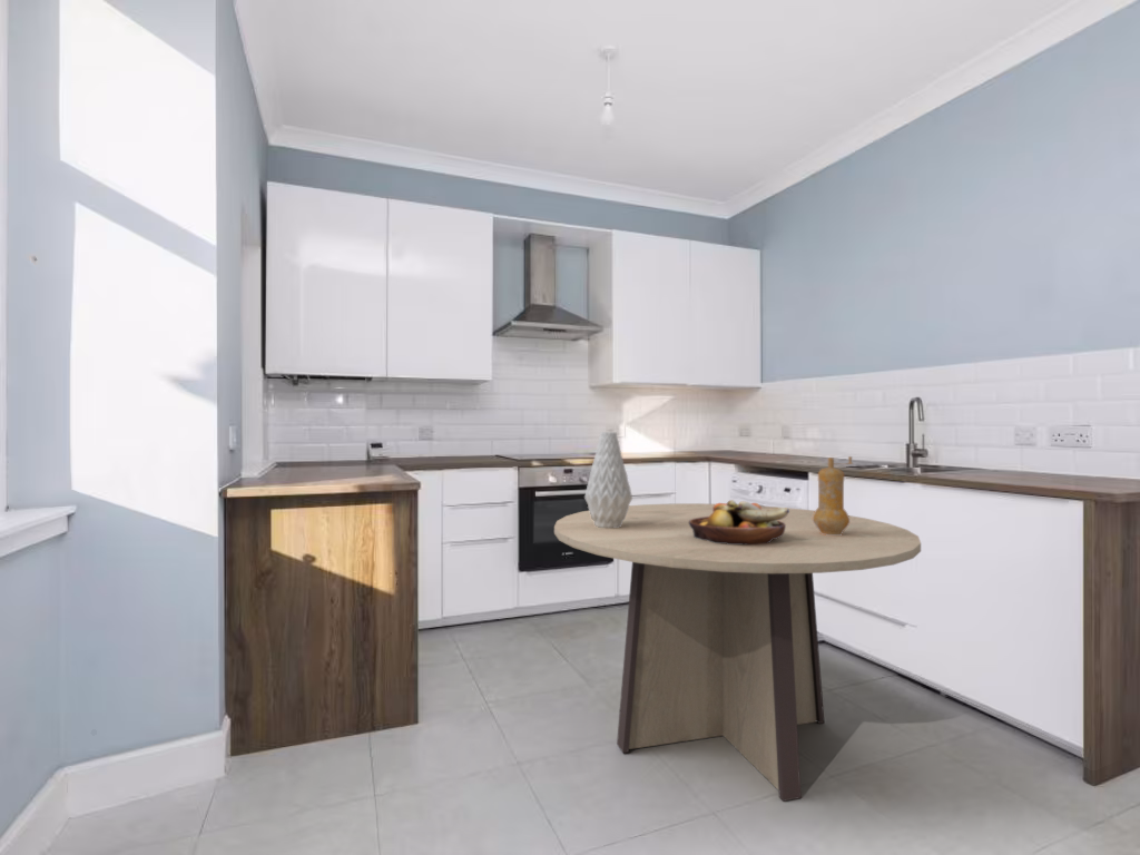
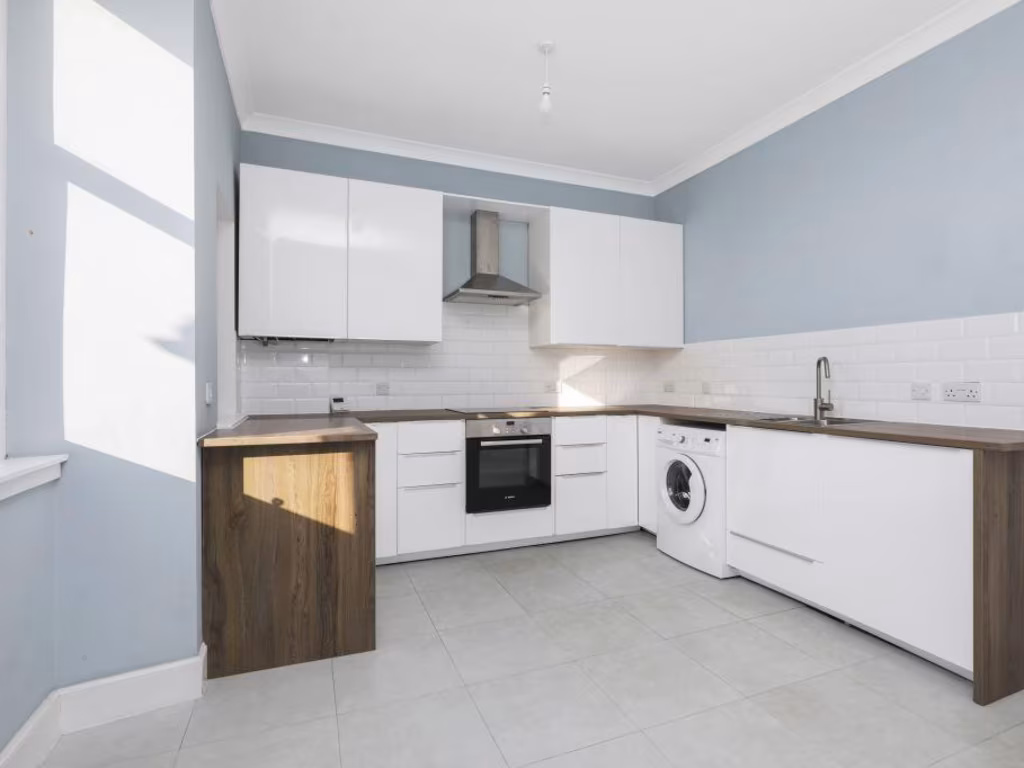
- vase [583,431,633,528]
- pepper mill [813,455,855,535]
- fruit bowl [689,499,789,544]
- dining table [553,502,922,803]
